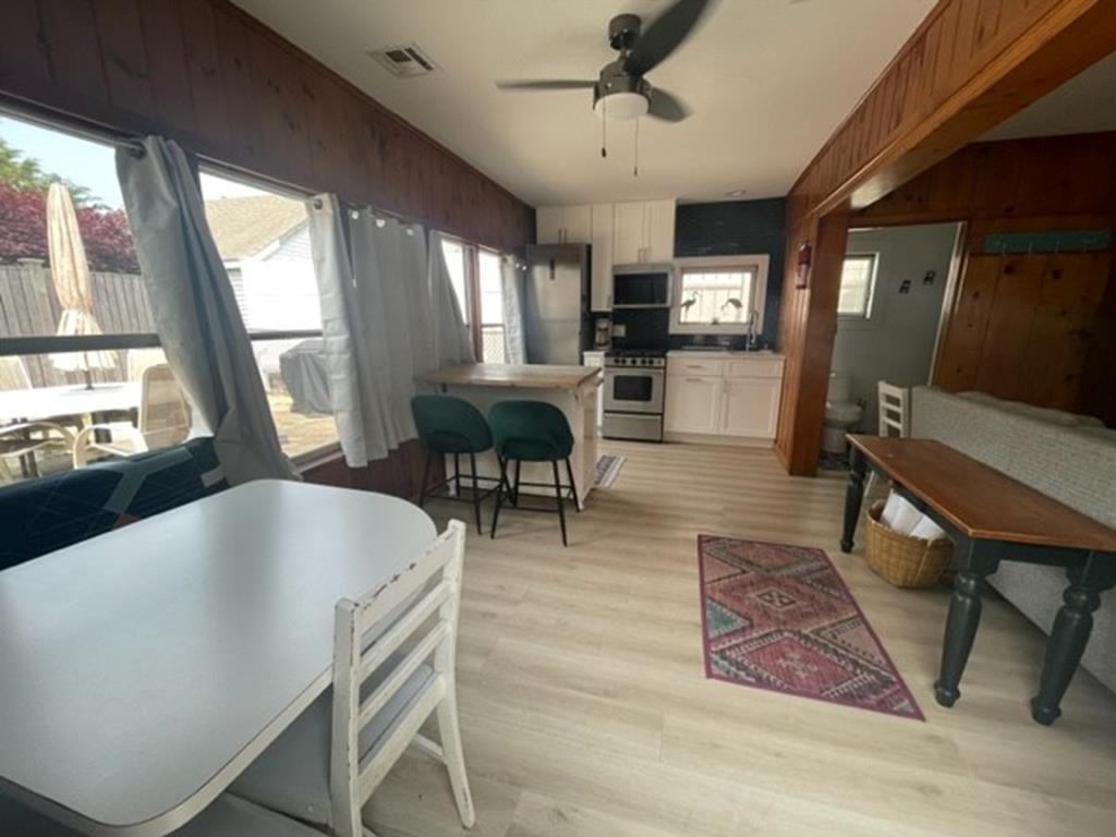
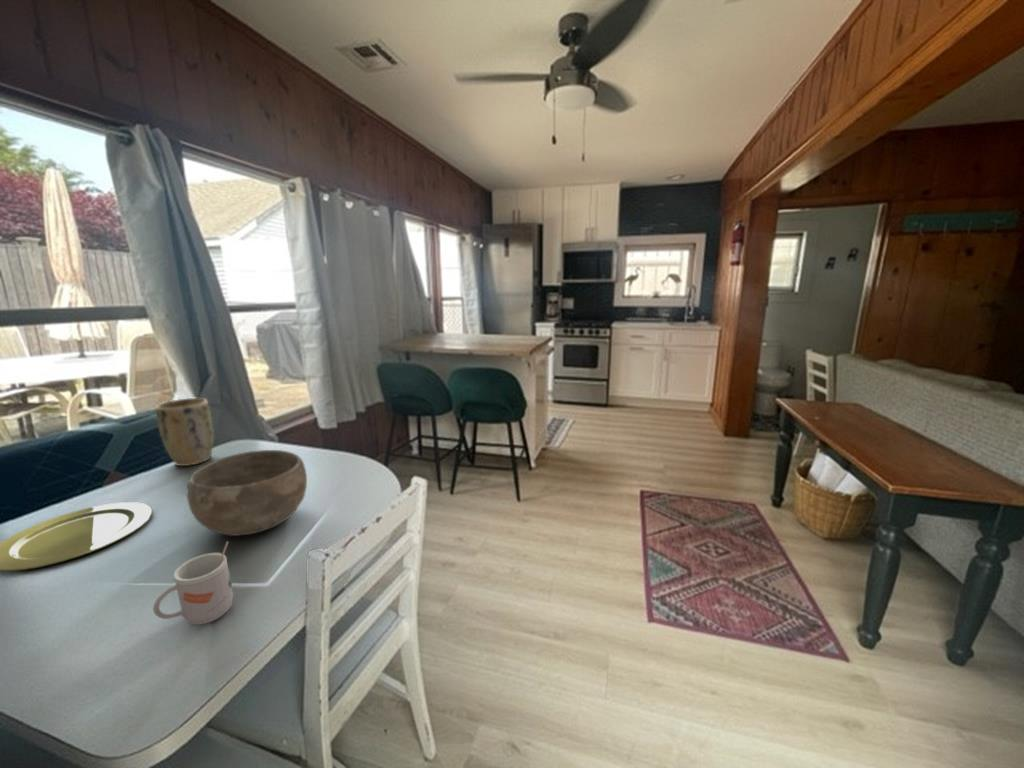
+ plate [0,501,153,572]
+ plant pot [154,397,215,467]
+ bowl [186,449,308,537]
+ mug [152,540,234,626]
